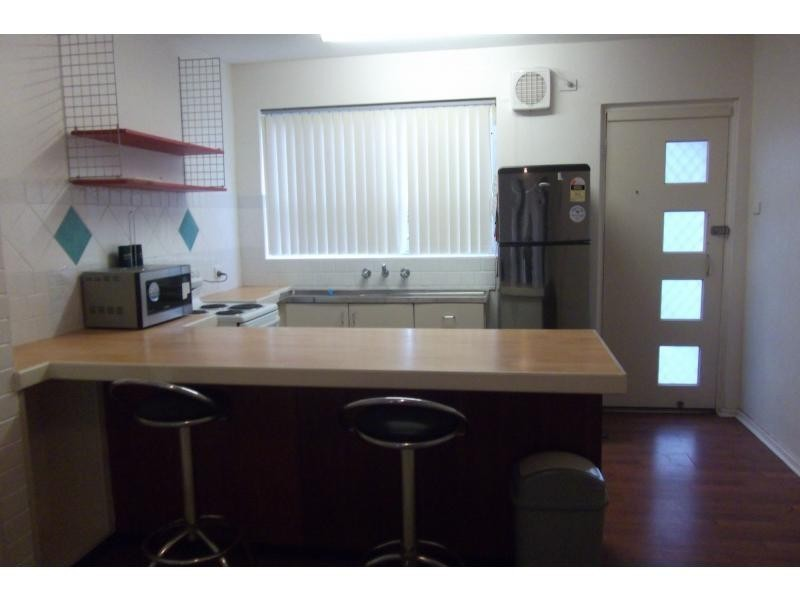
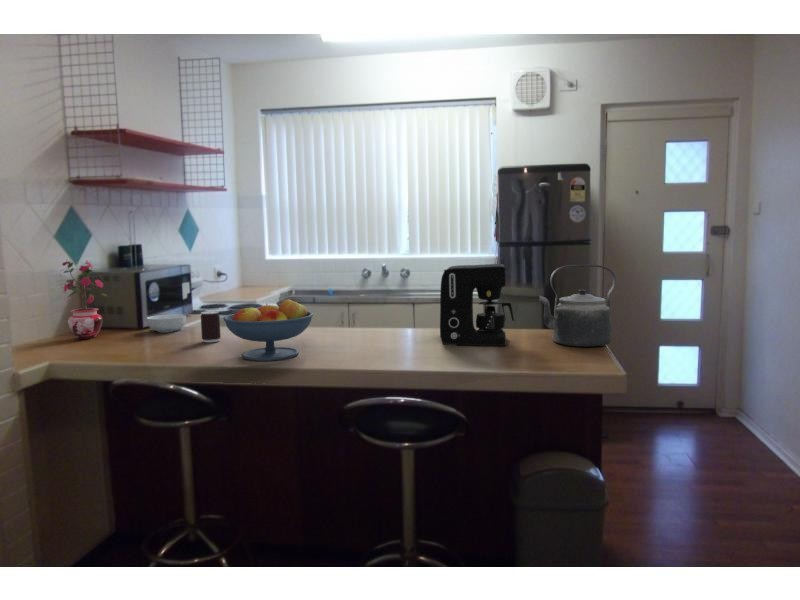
+ fruit bowl [222,298,314,362]
+ kettle [538,264,617,348]
+ beverage can [200,310,222,343]
+ potted plant [60,260,108,340]
+ coffee maker [439,263,515,346]
+ cereal bowl [146,313,187,333]
